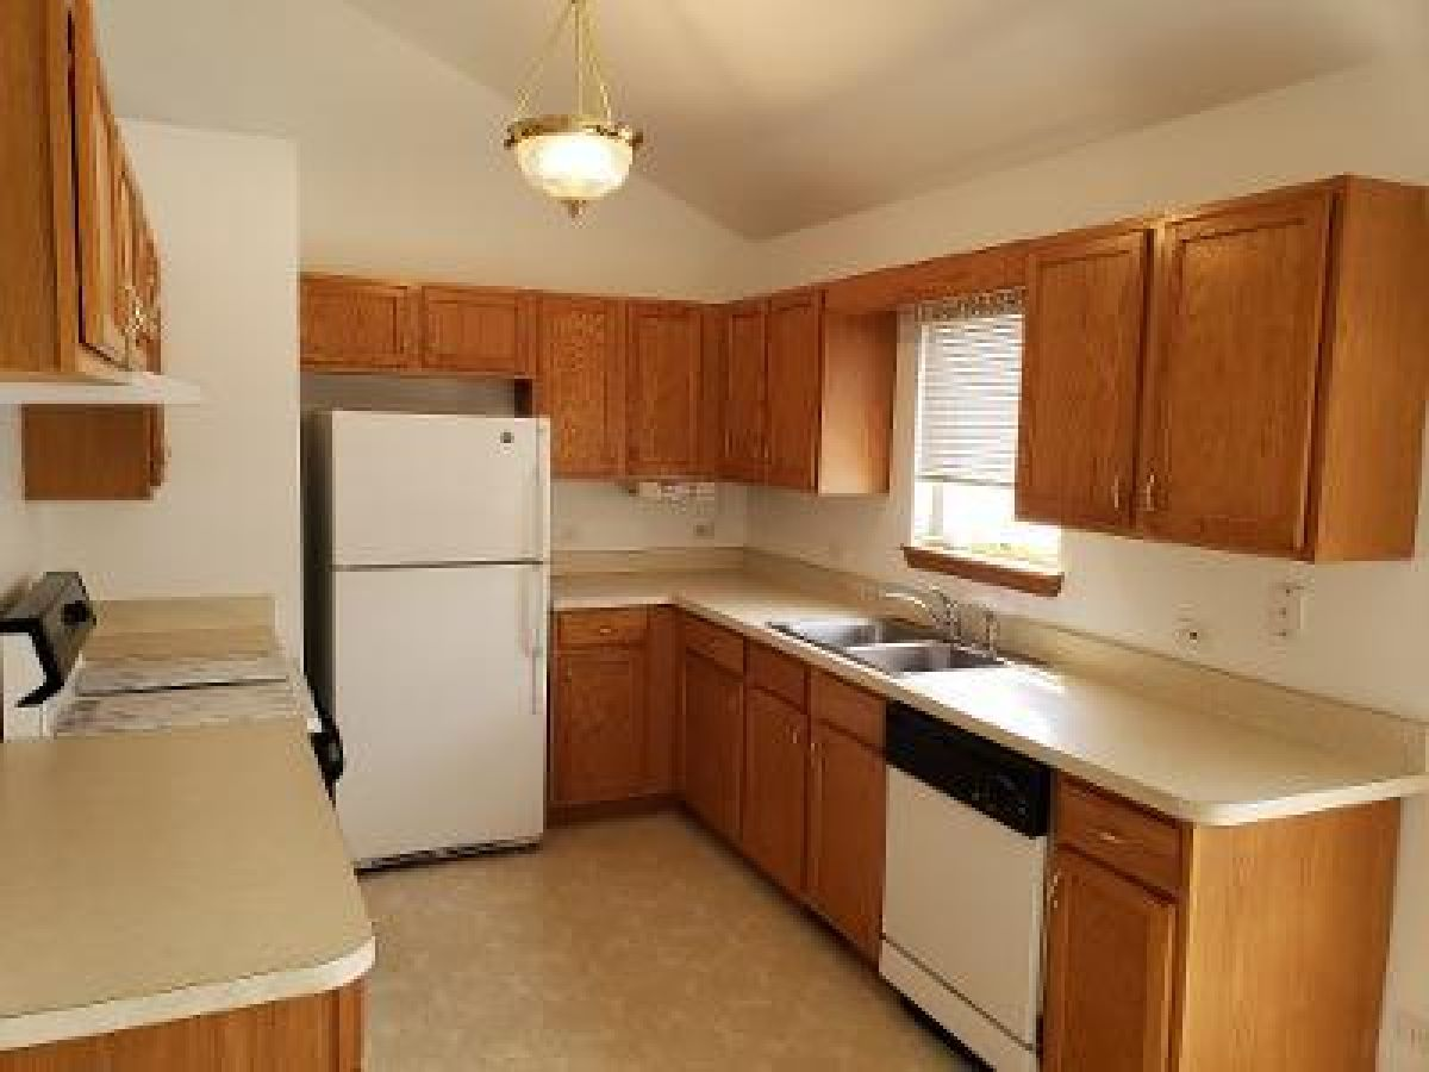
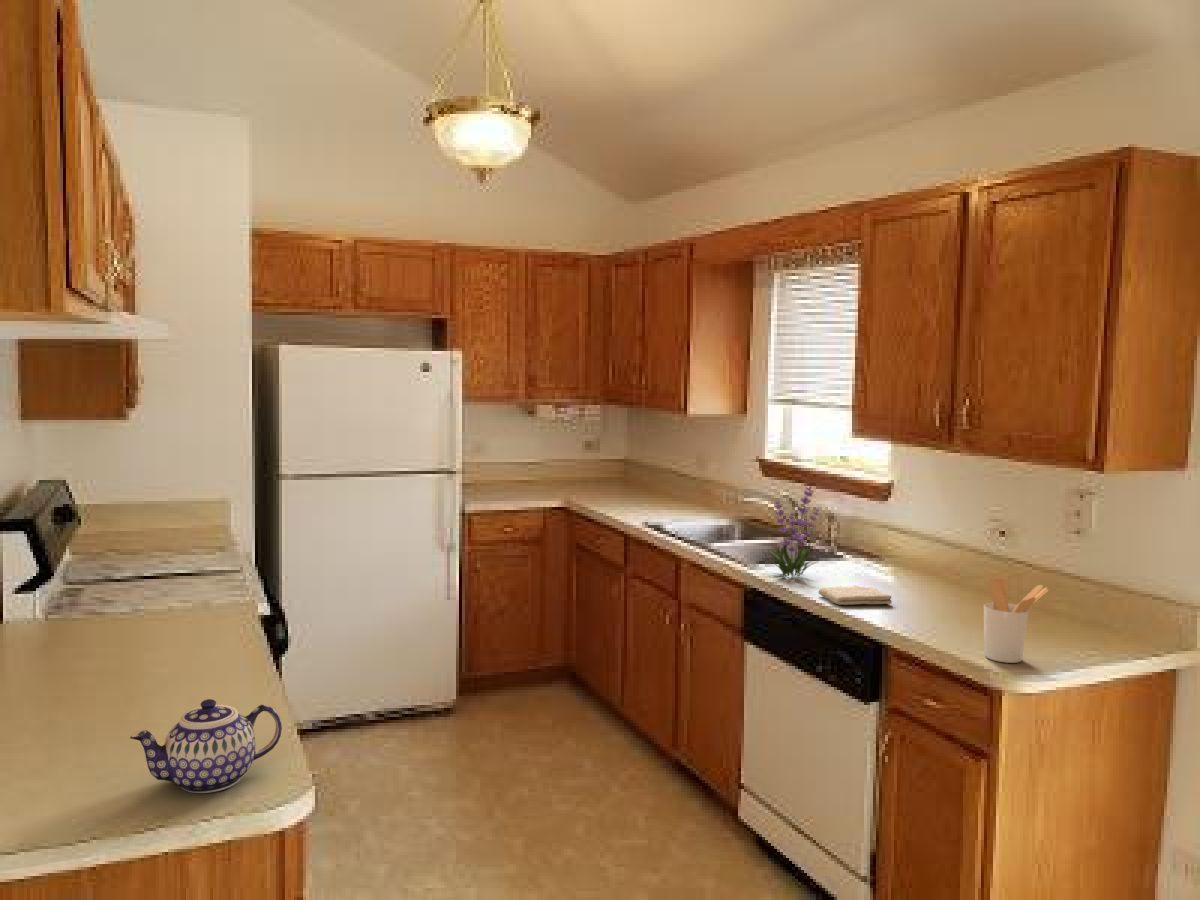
+ plant [762,485,821,578]
+ washcloth [818,585,893,606]
+ teapot [129,698,283,794]
+ utensil holder [983,577,1050,664]
